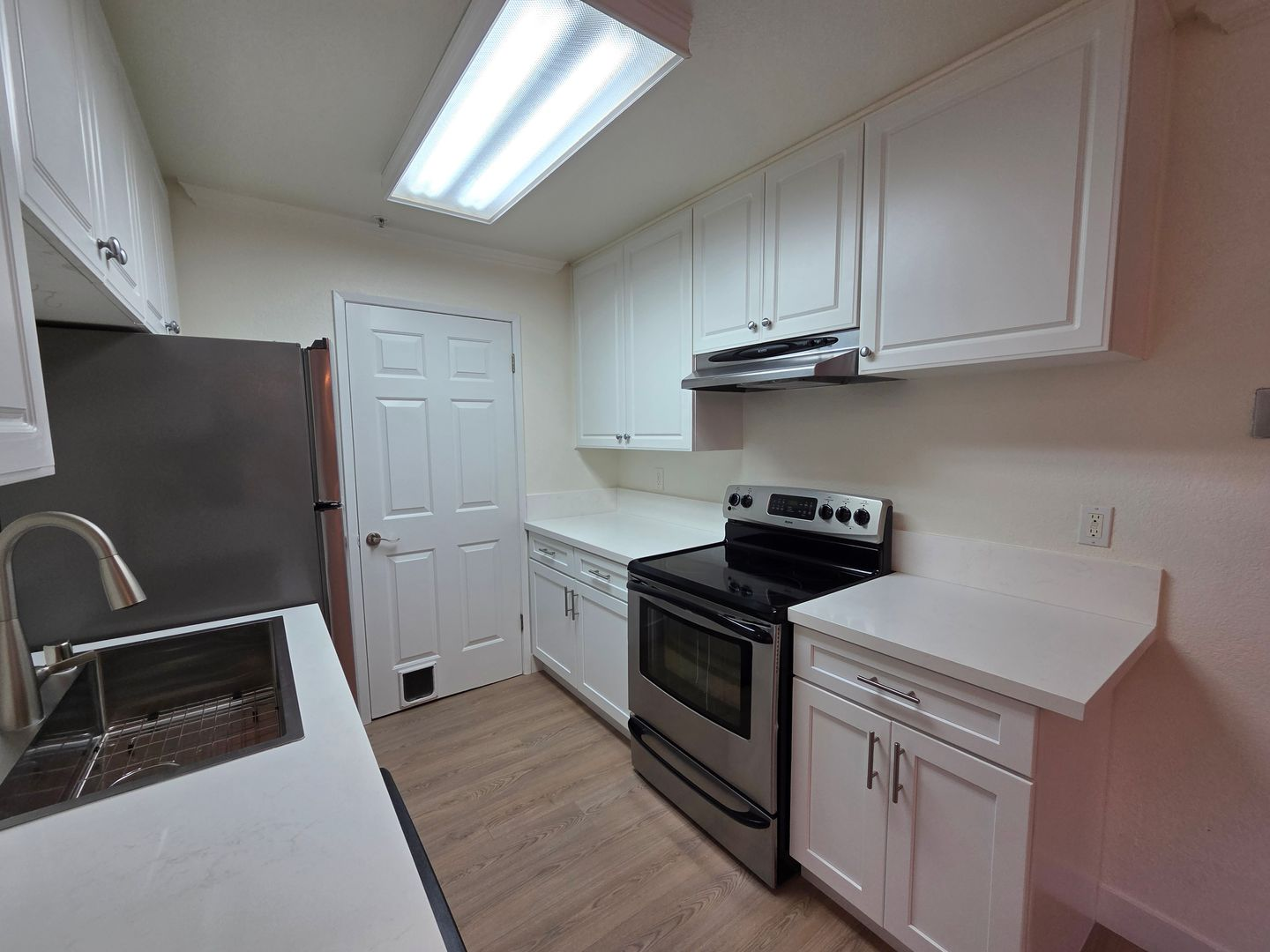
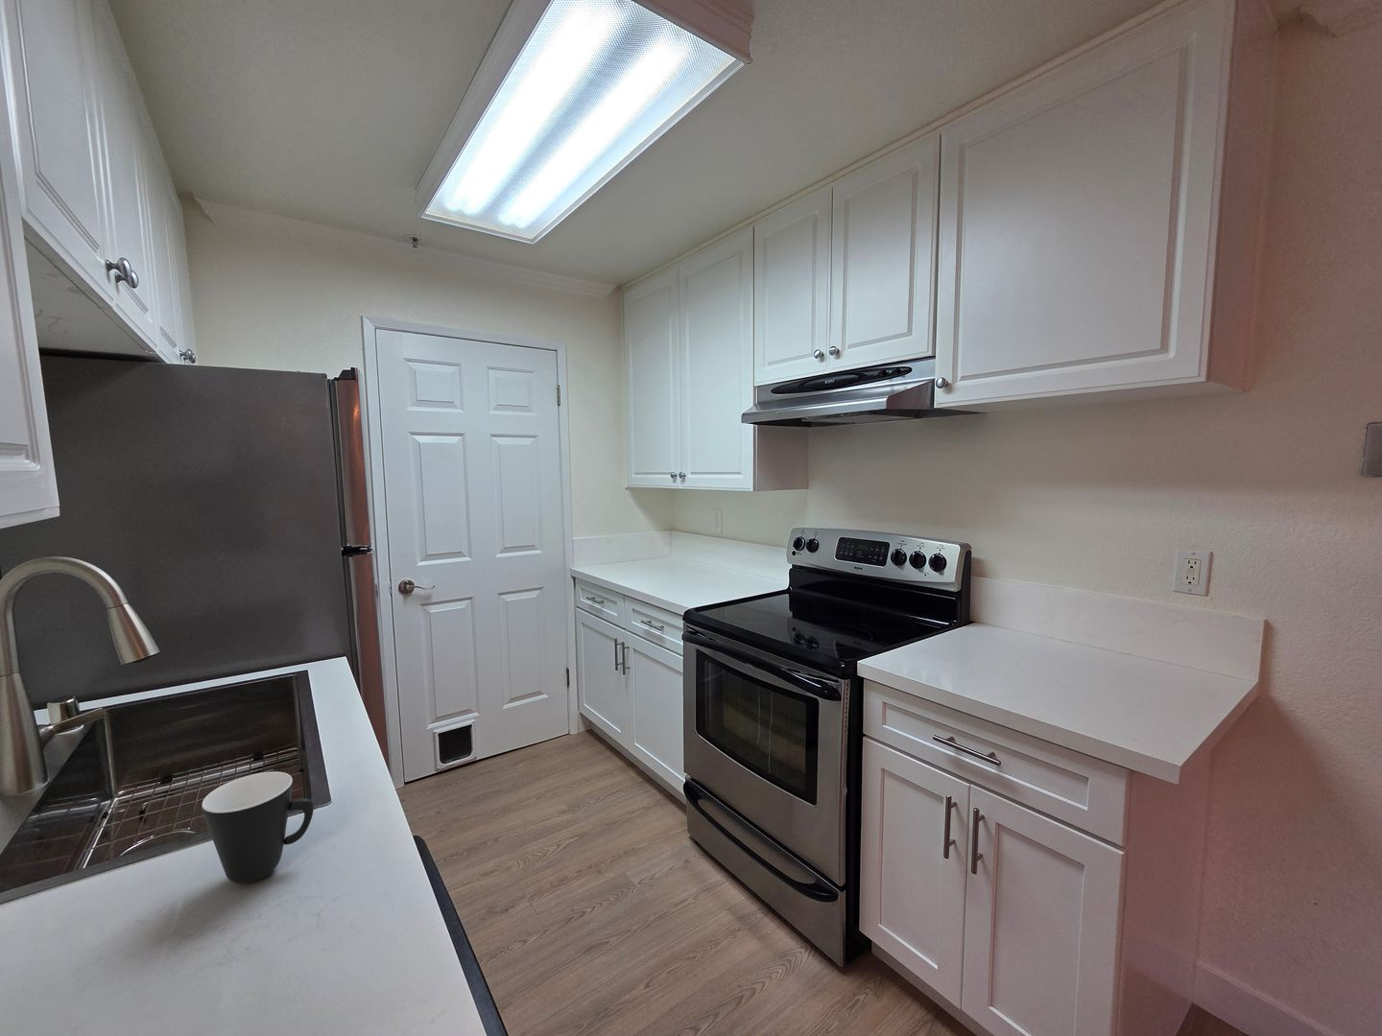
+ mug [200,772,314,885]
